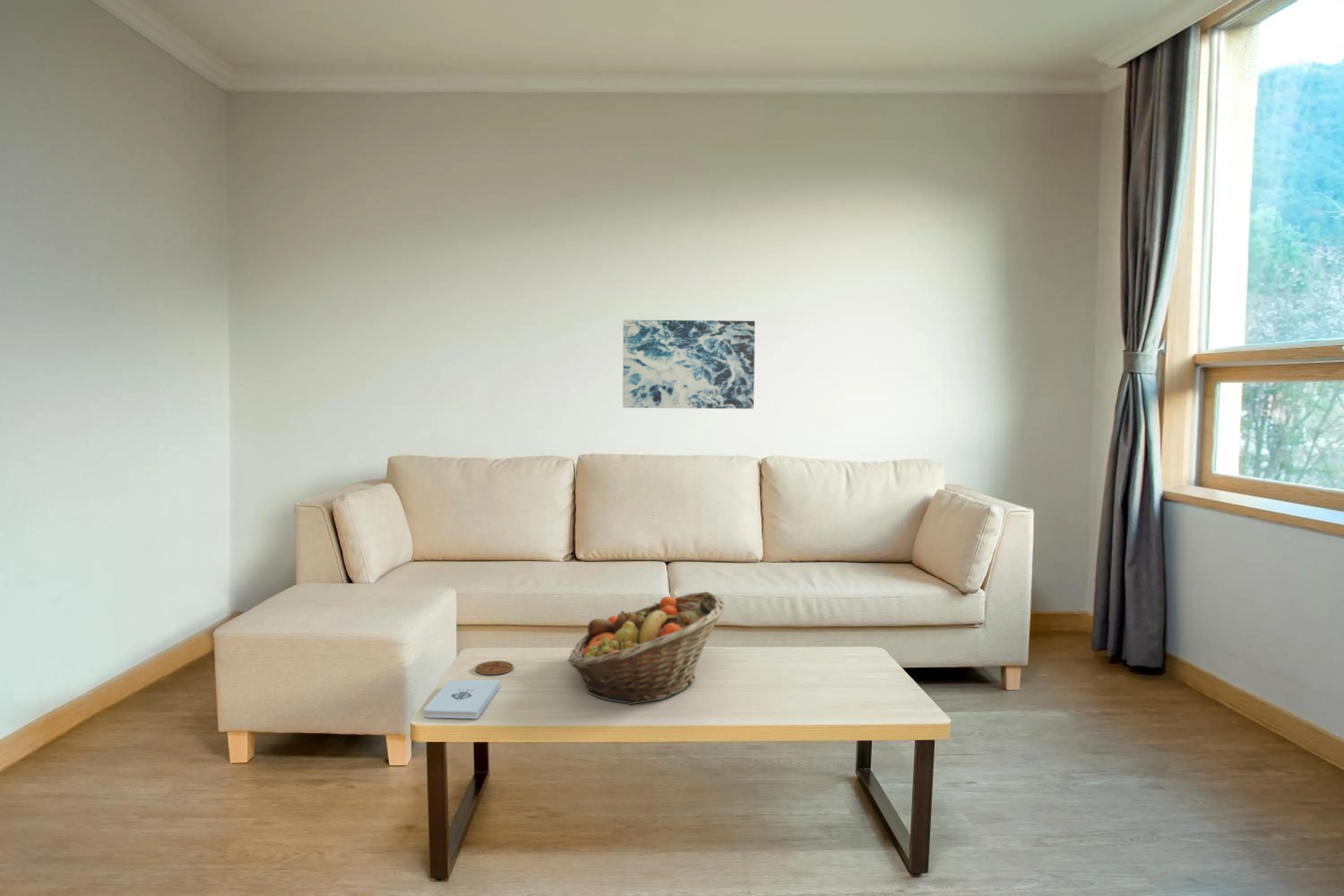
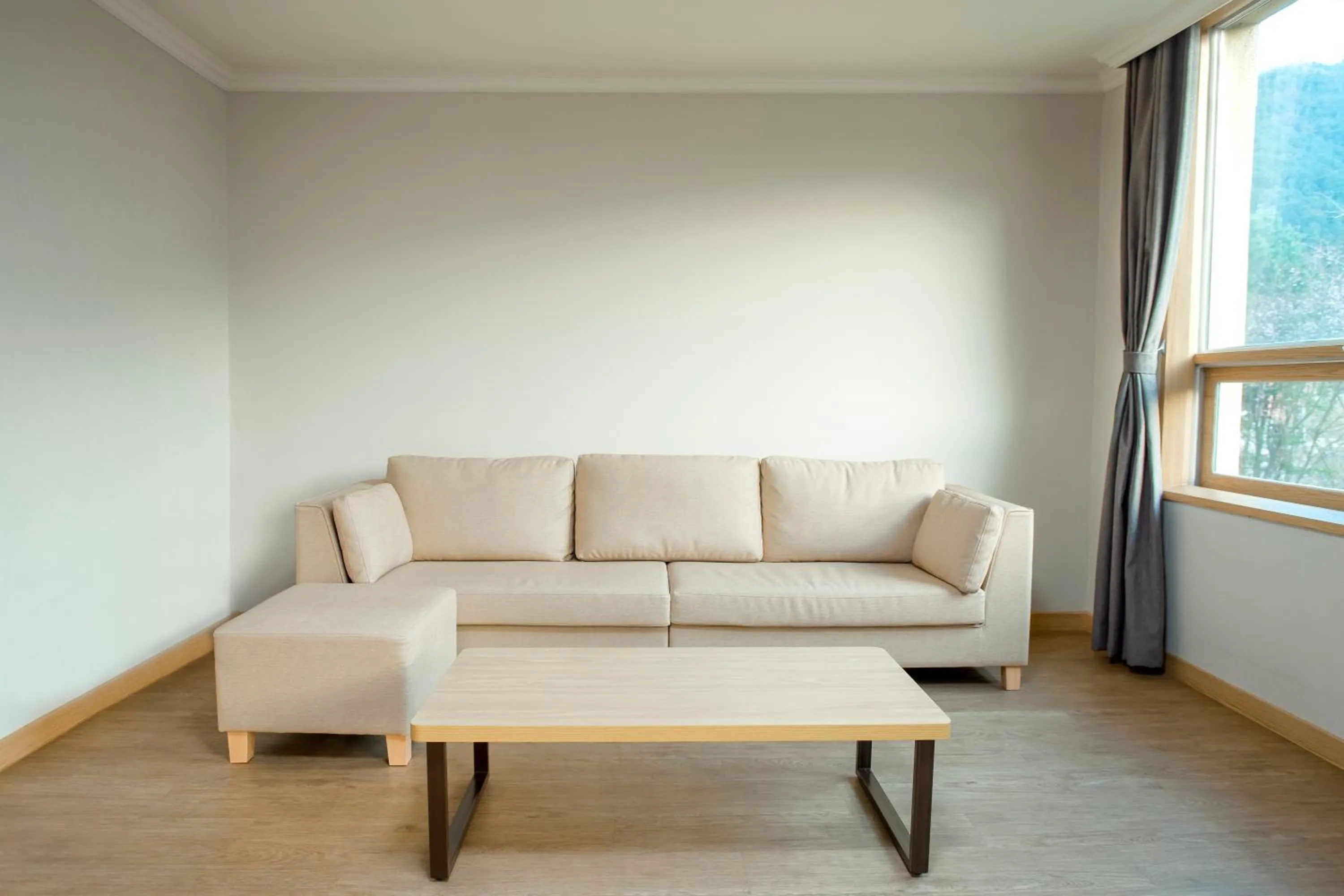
- coaster [475,660,514,675]
- wall art [622,319,755,409]
- notepad [423,679,500,719]
- fruit basket [567,591,725,705]
